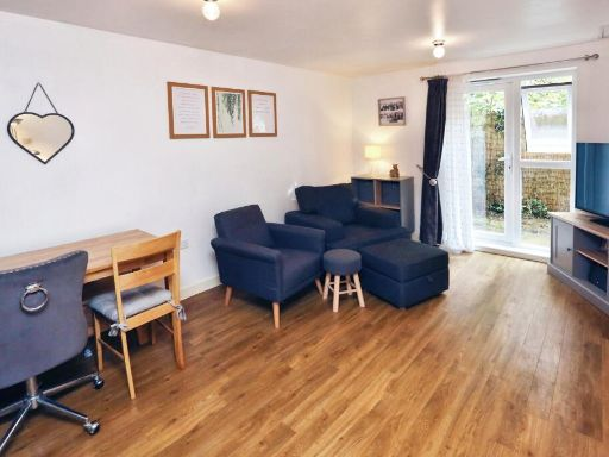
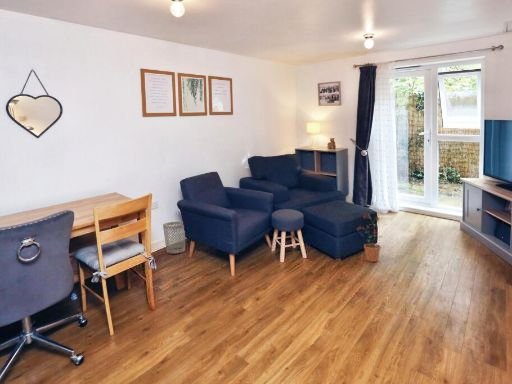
+ wastebasket [162,221,186,254]
+ potted plant [356,213,384,263]
